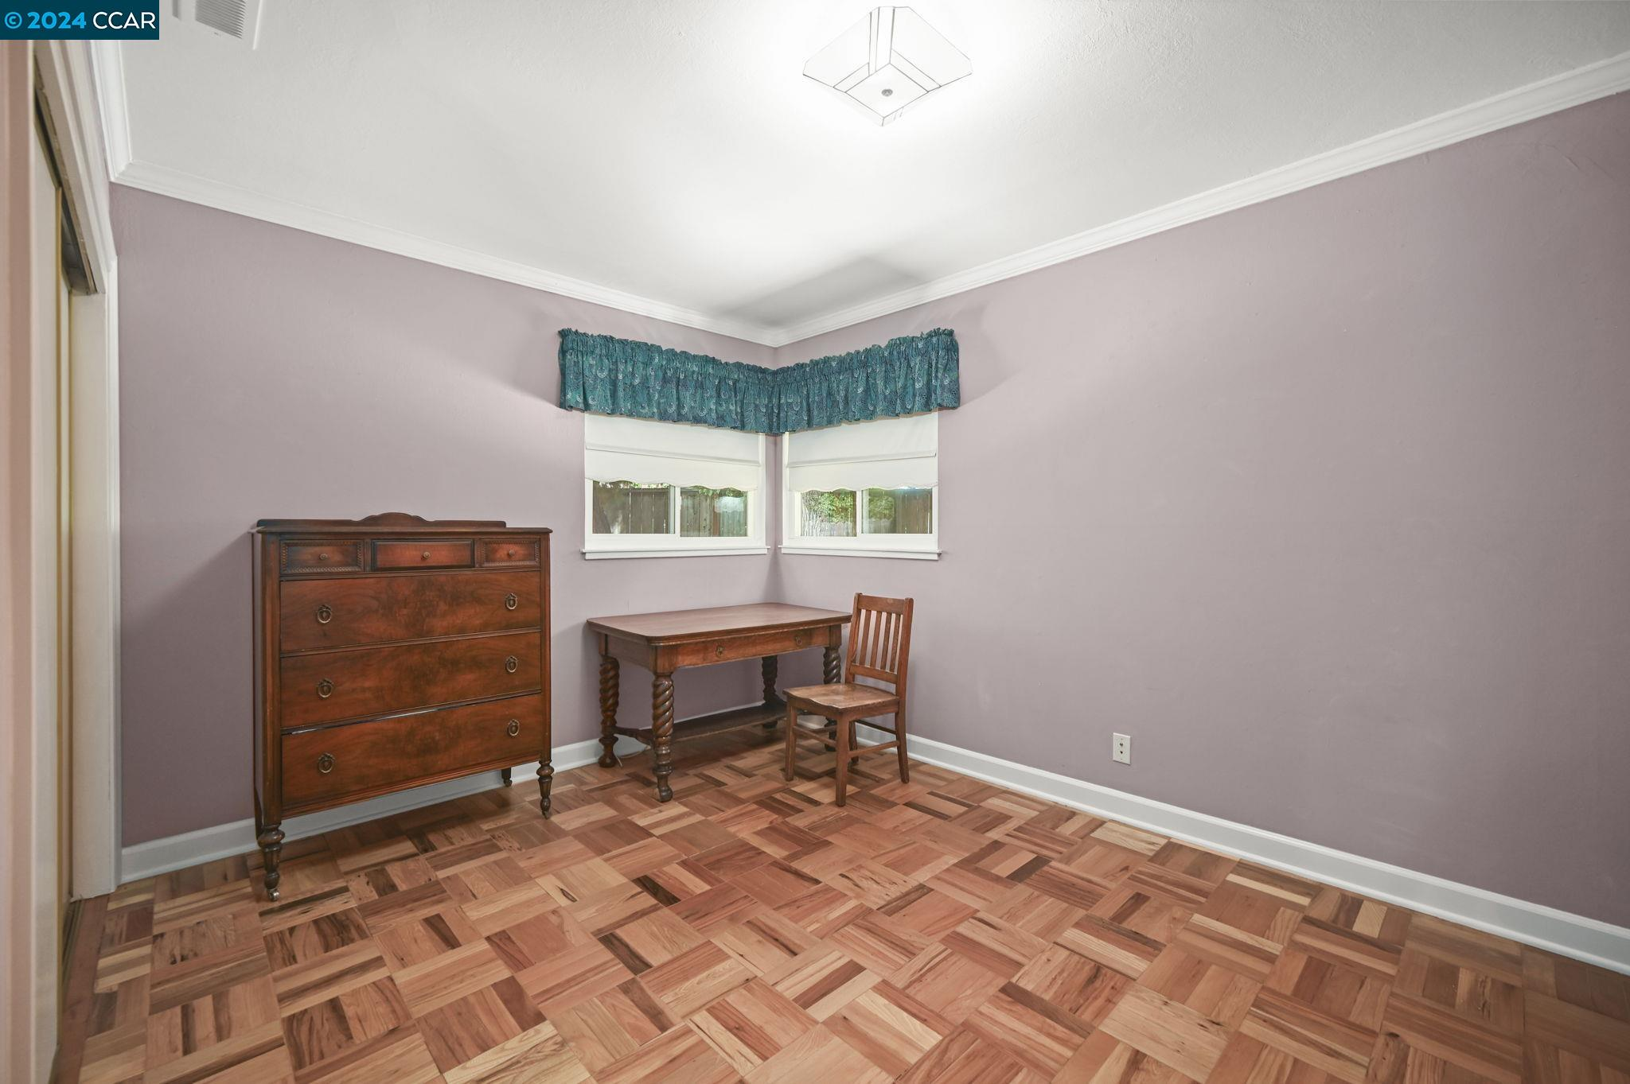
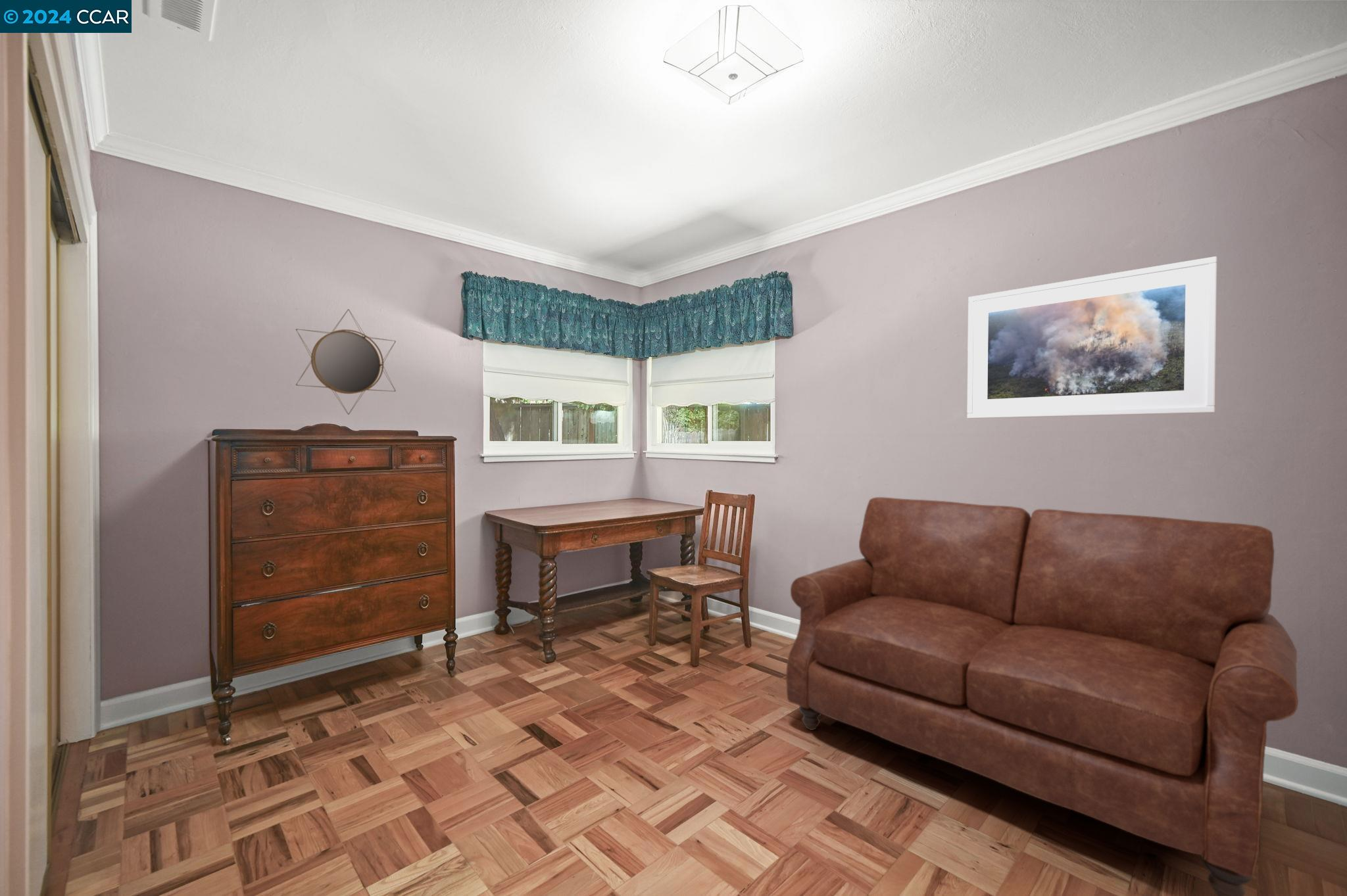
+ home mirror [295,308,397,415]
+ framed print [967,256,1218,419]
+ sofa [785,496,1299,896]
